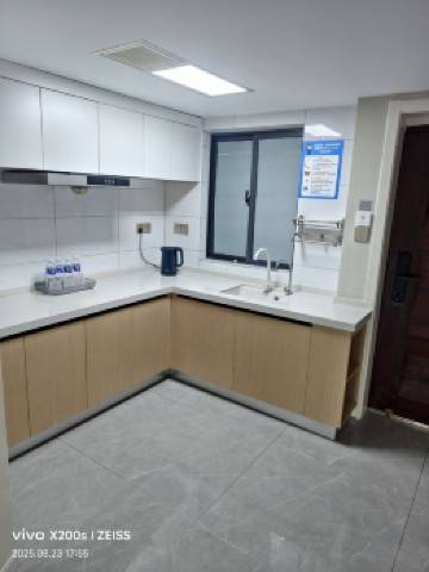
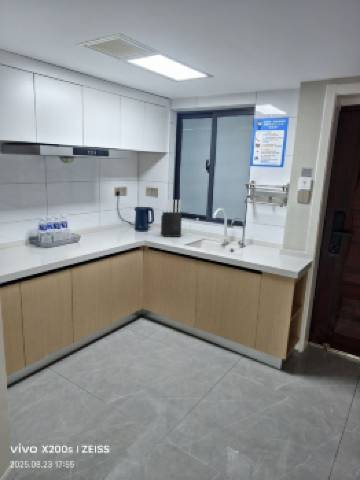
+ knife block [160,199,183,238]
